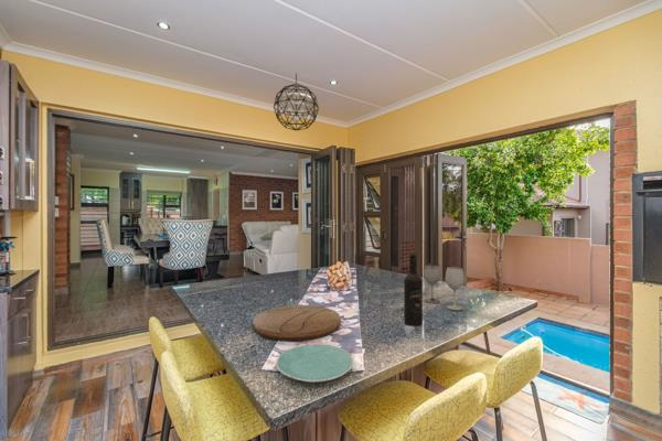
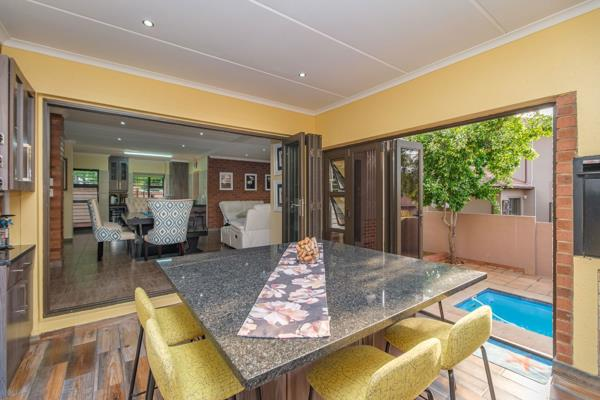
- plate [275,343,354,384]
- wine bottle [403,249,424,326]
- pendant light [273,73,320,132]
- cutting board [252,304,341,342]
- wineglass [423,262,466,311]
